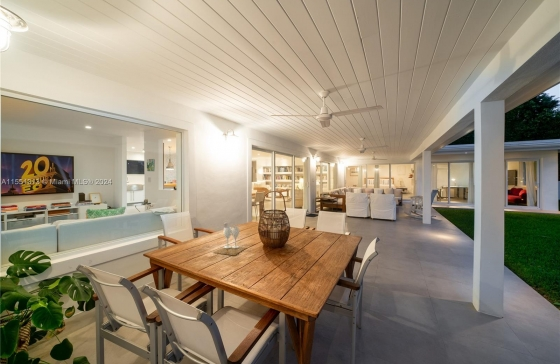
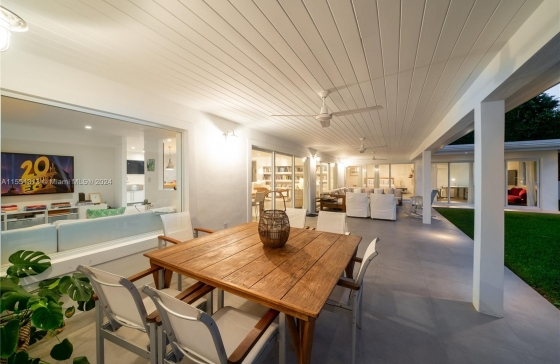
- wineglass [212,226,247,256]
